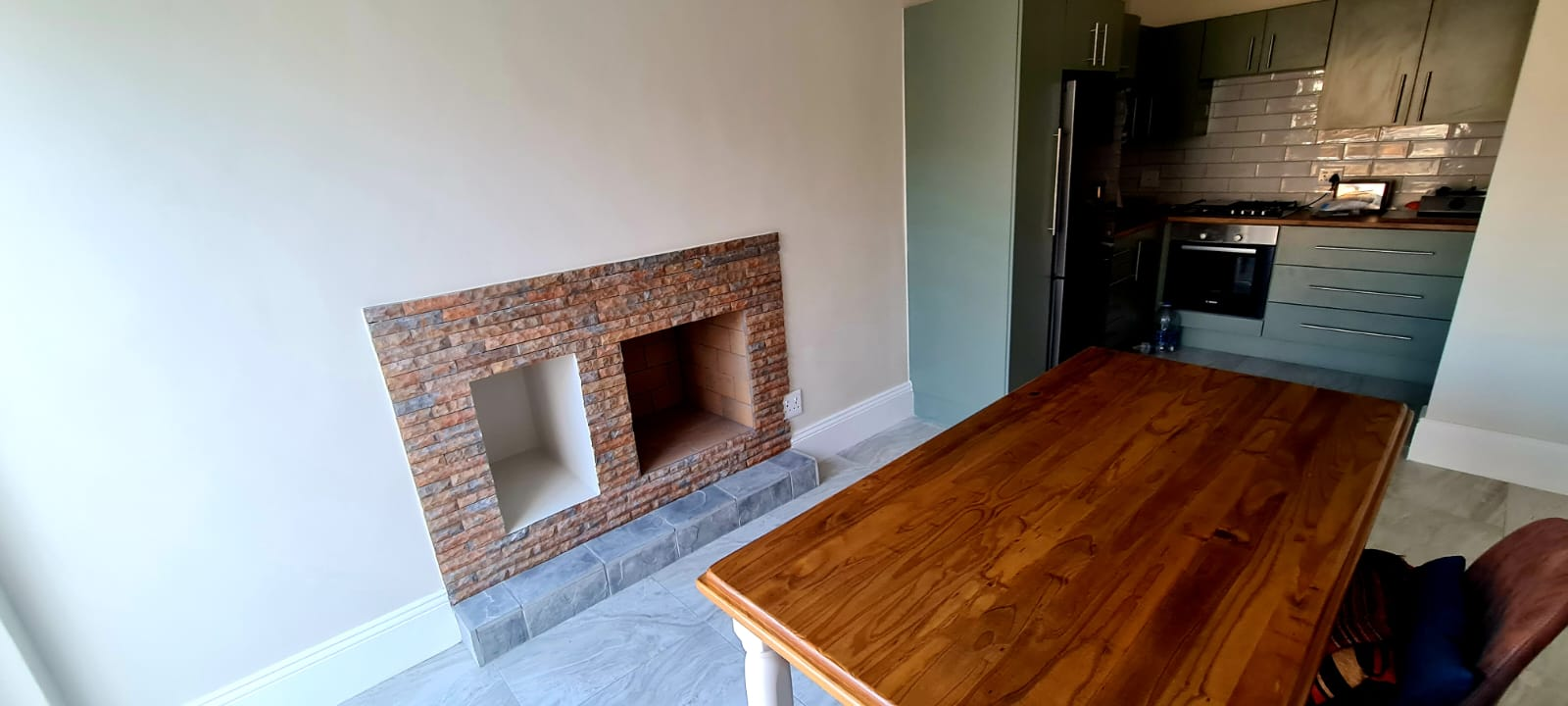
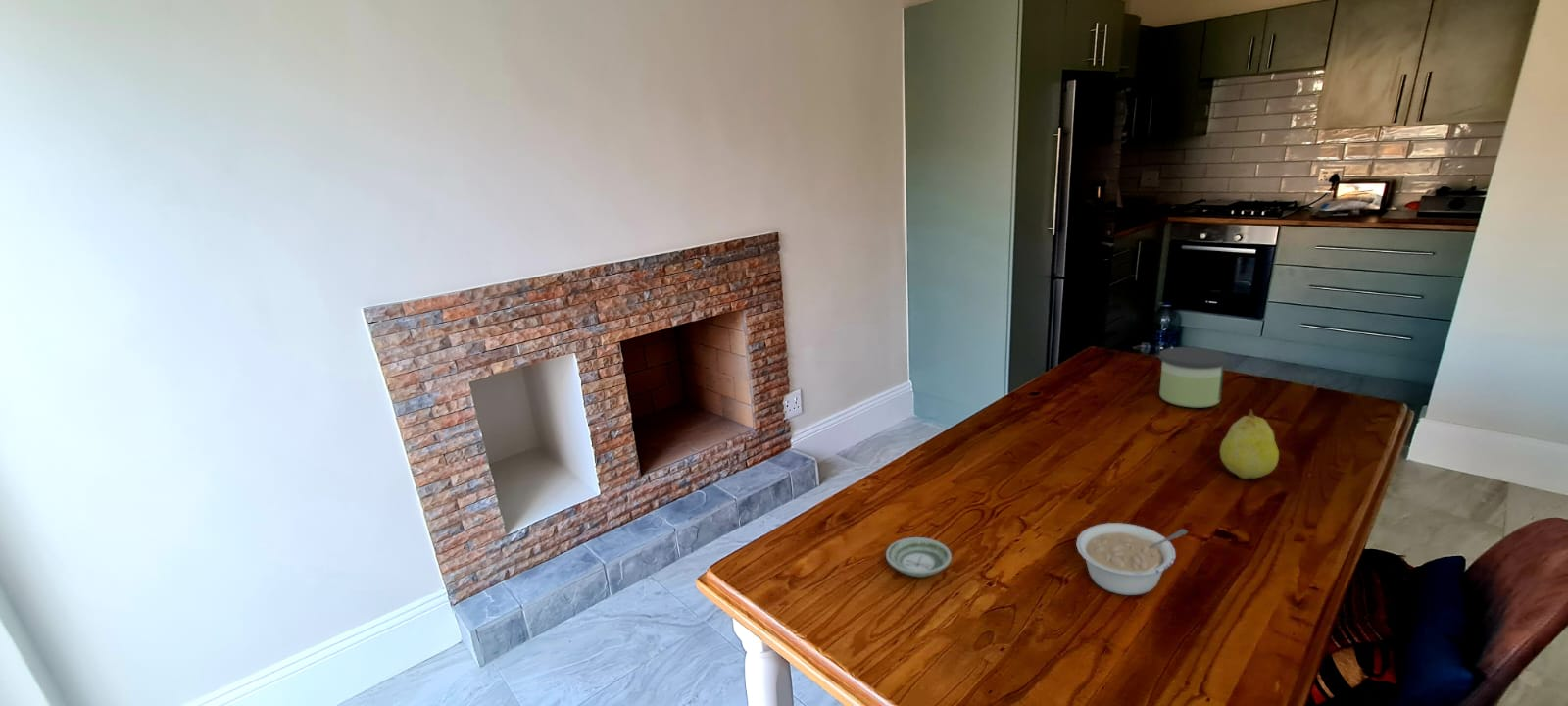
+ fruit [1219,408,1280,479]
+ candle [1158,346,1229,409]
+ legume [1075,522,1189,596]
+ saucer [885,536,953,578]
